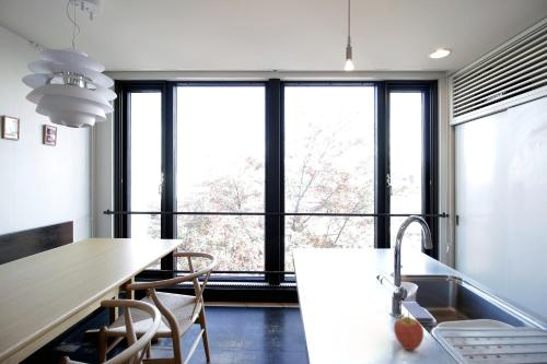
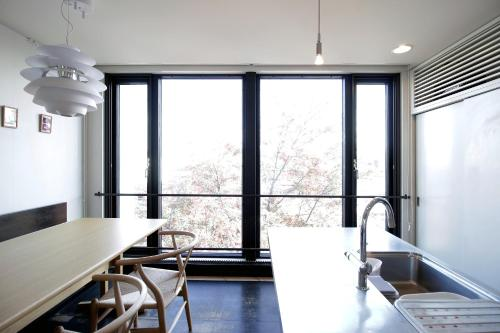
- fruit [393,312,424,351]
